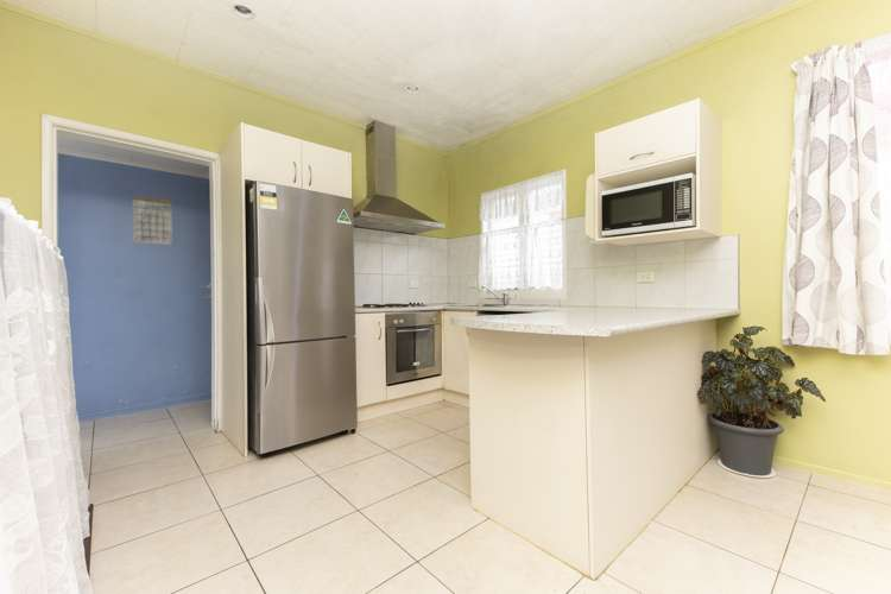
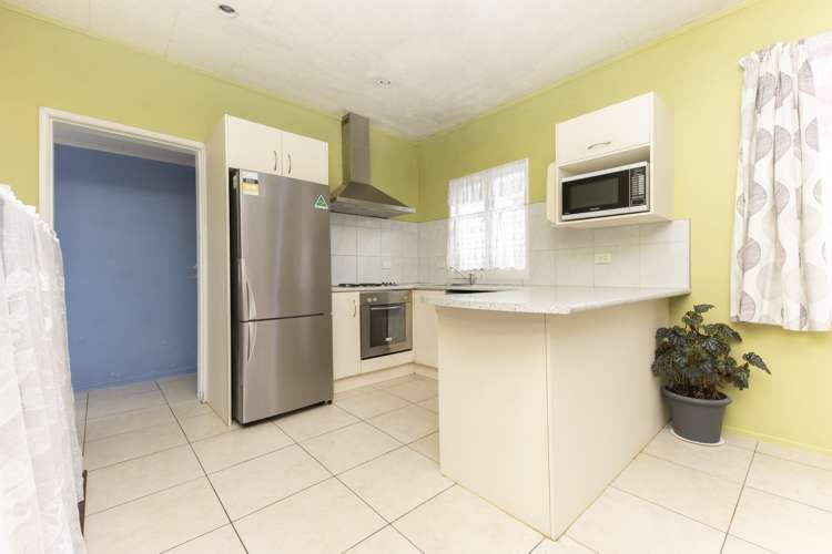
- calendar [131,188,173,246]
